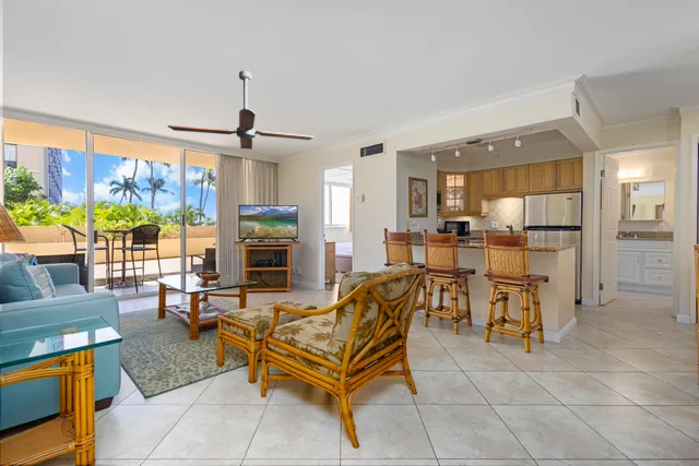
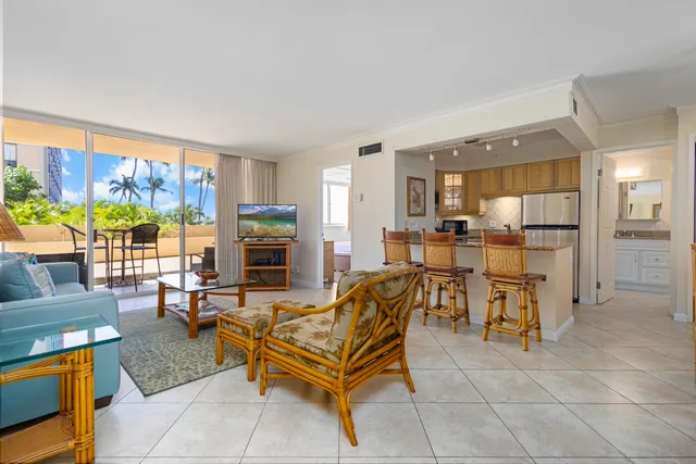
- ceiling fan [167,70,316,151]
